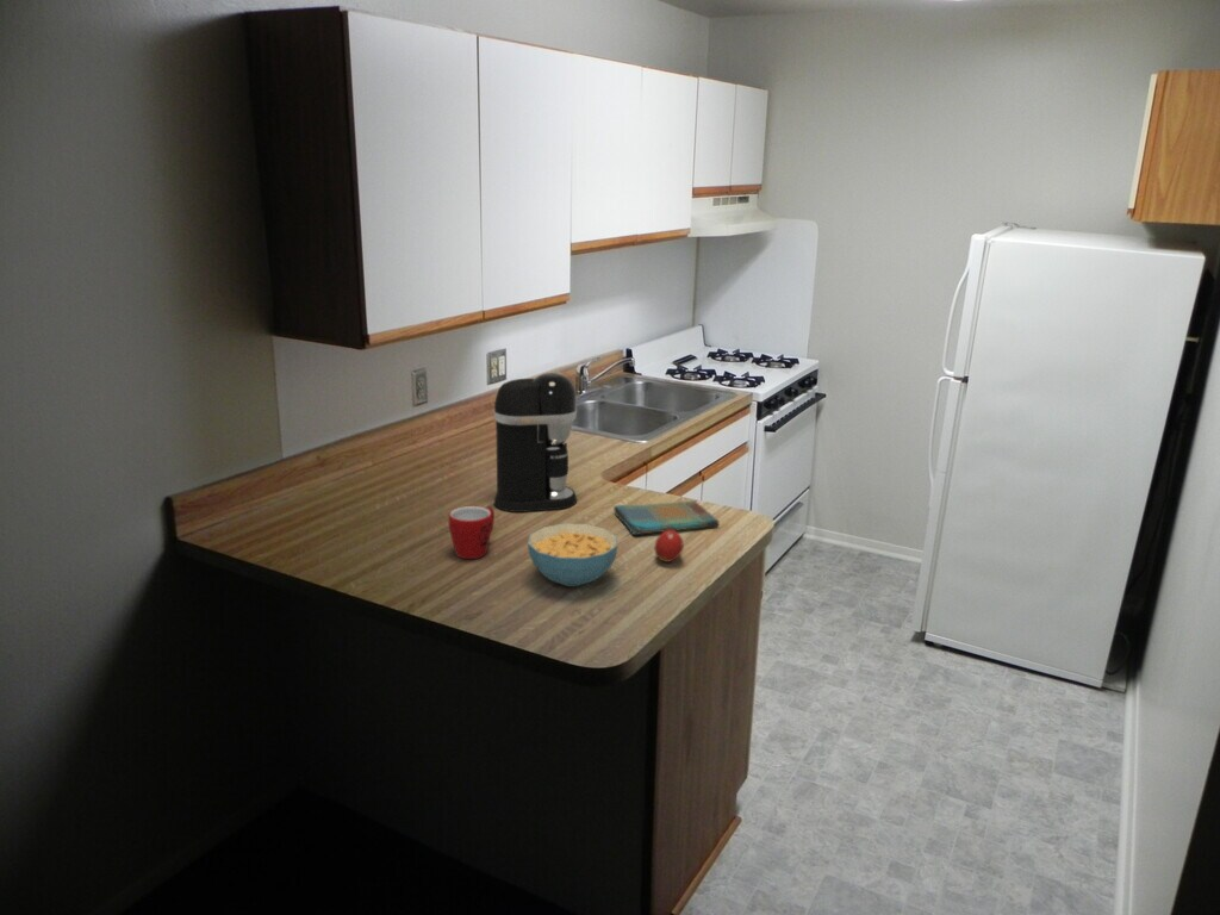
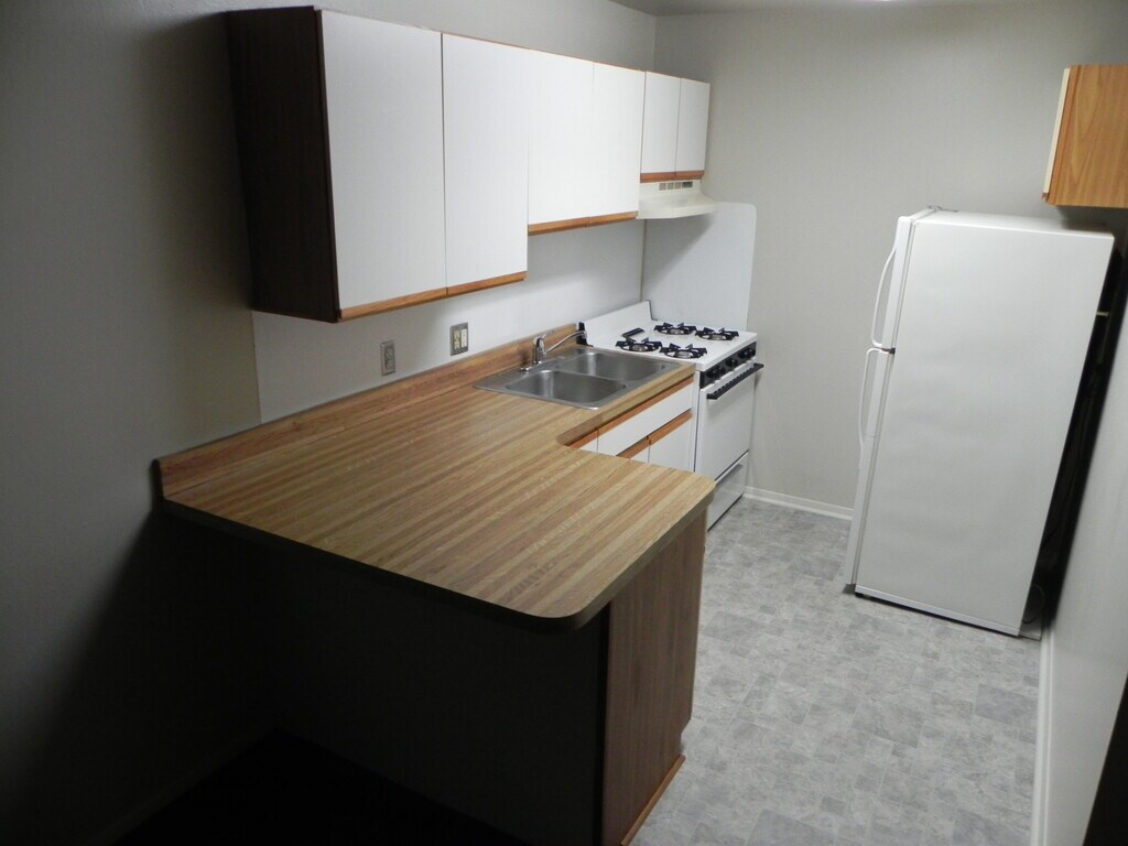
- fruit [653,529,685,562]
- coffee maker [493,372,578,513]
- dish towel [612,499,721,536]
- mug [448,505,496,560]
- cereal bowl [527,522,618,587]
